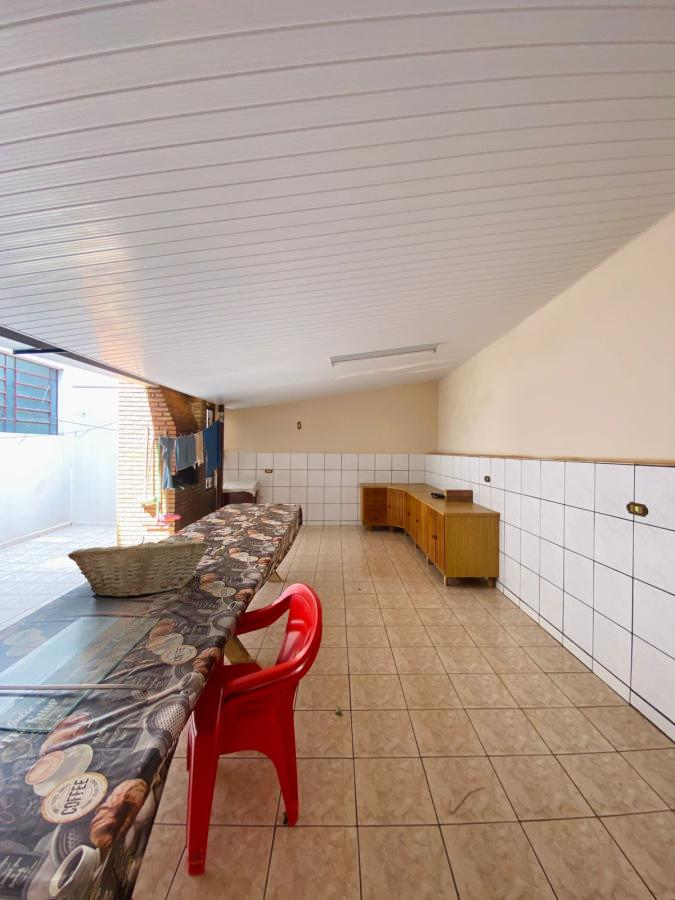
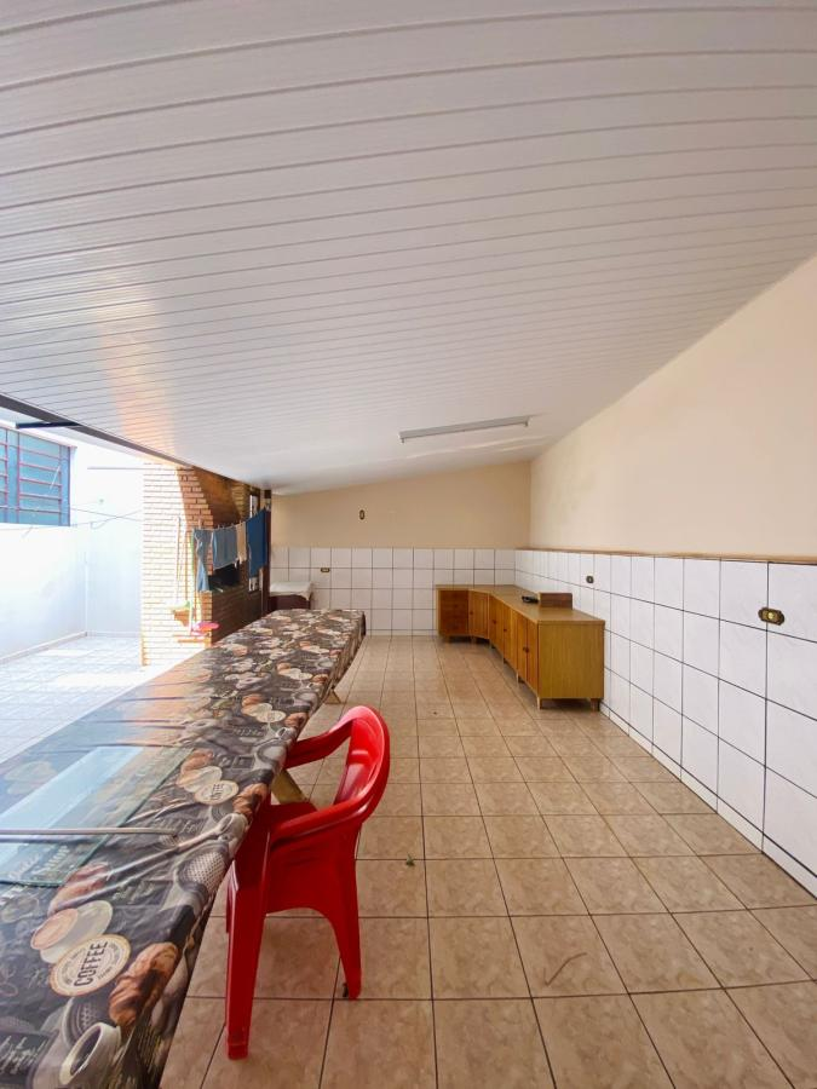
- fruit basket [67,535,211,598]
